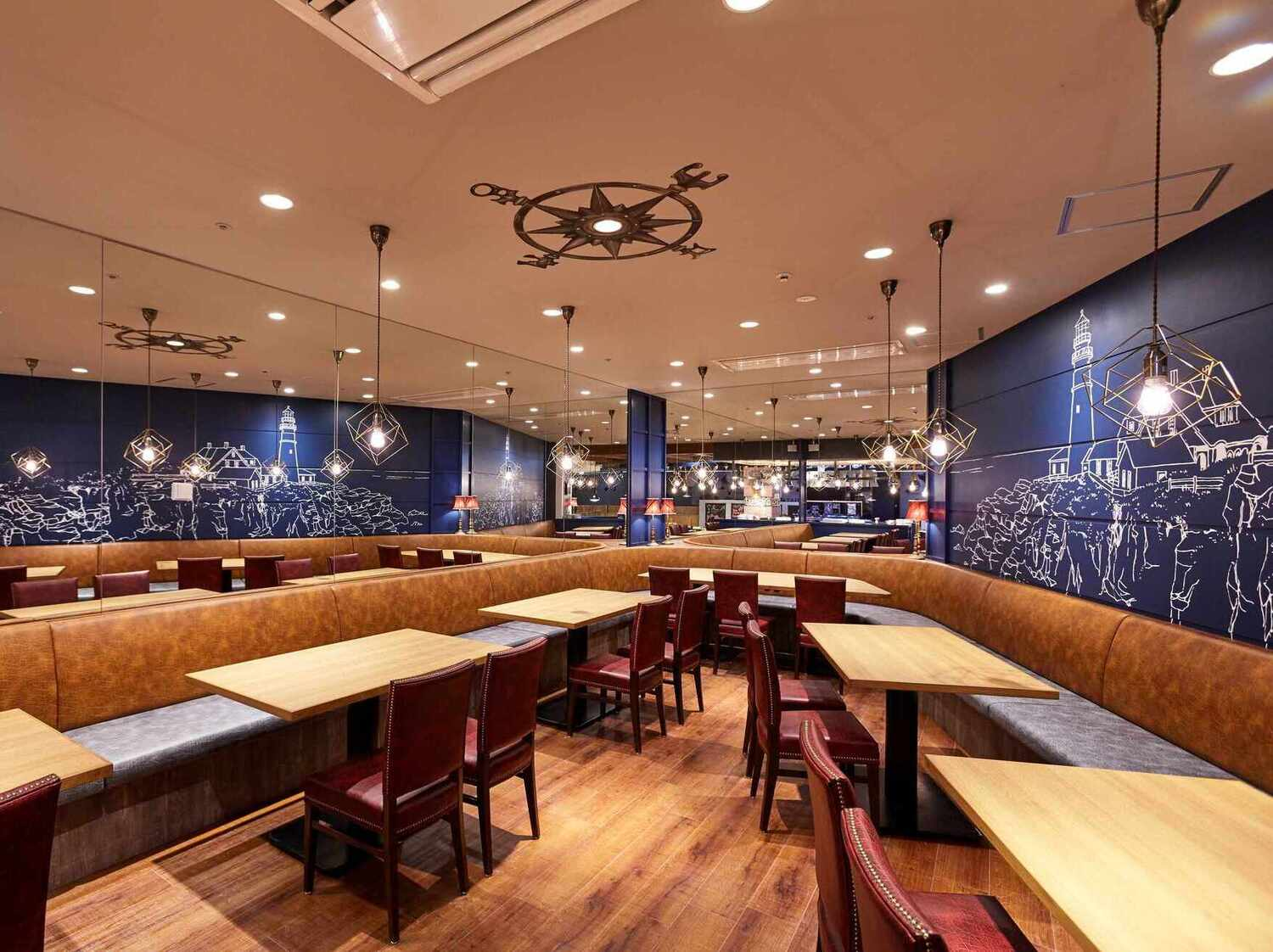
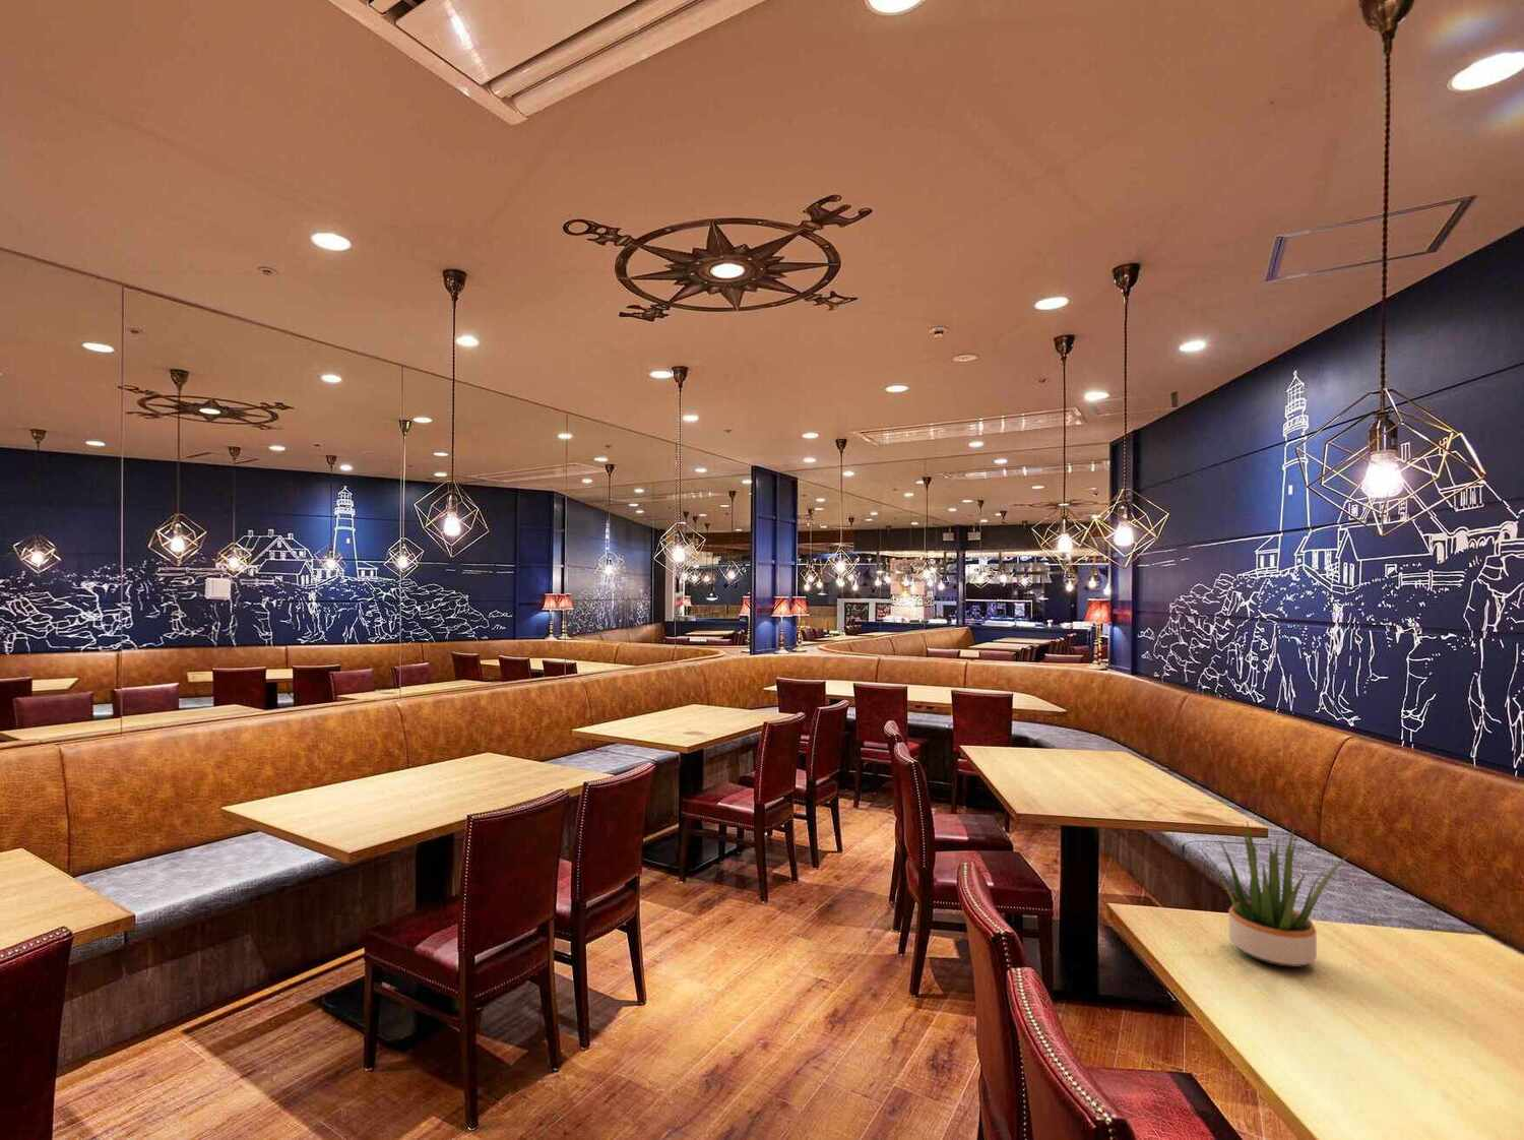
+ potted plant [1194,819,1353,969]
